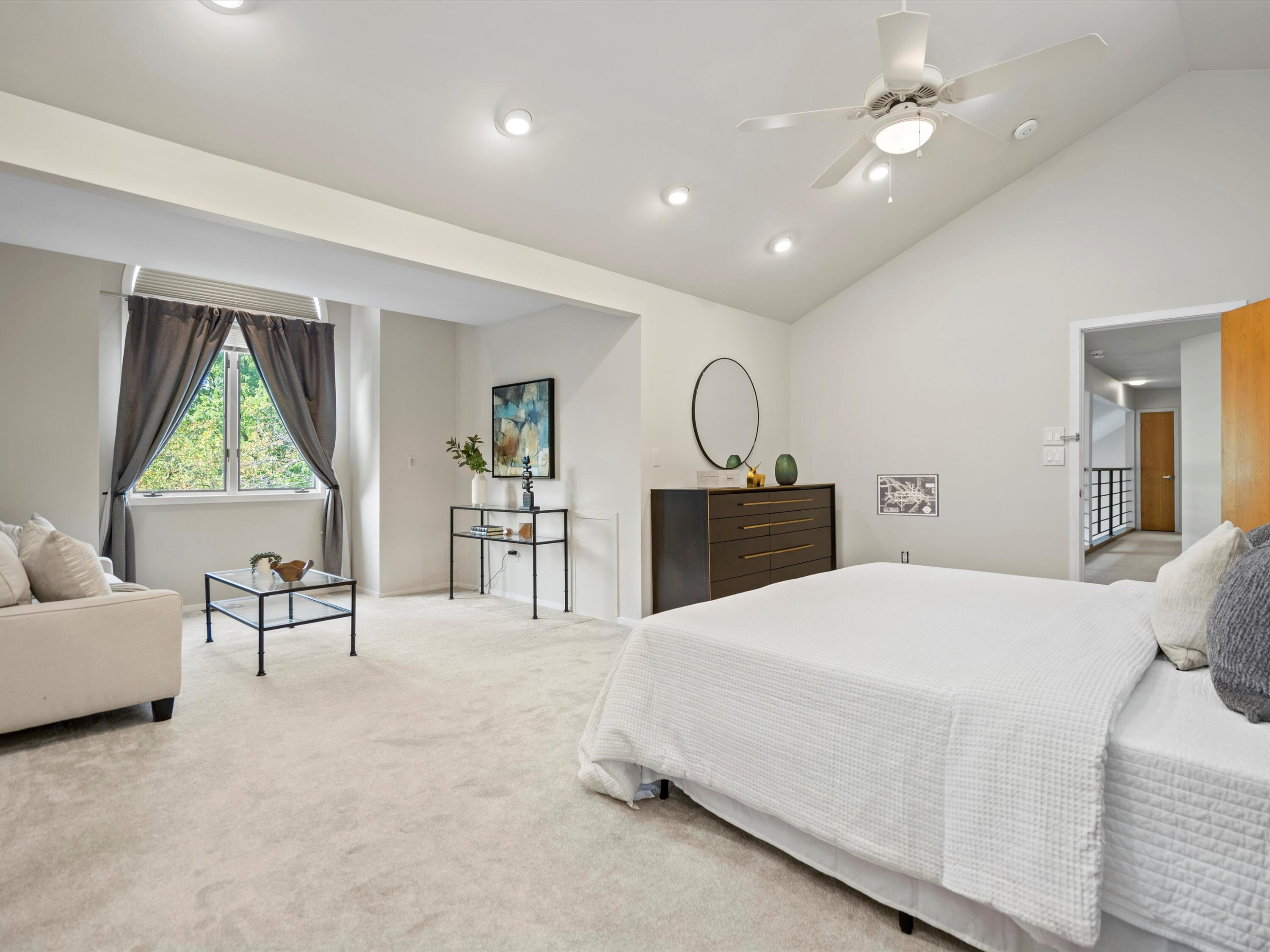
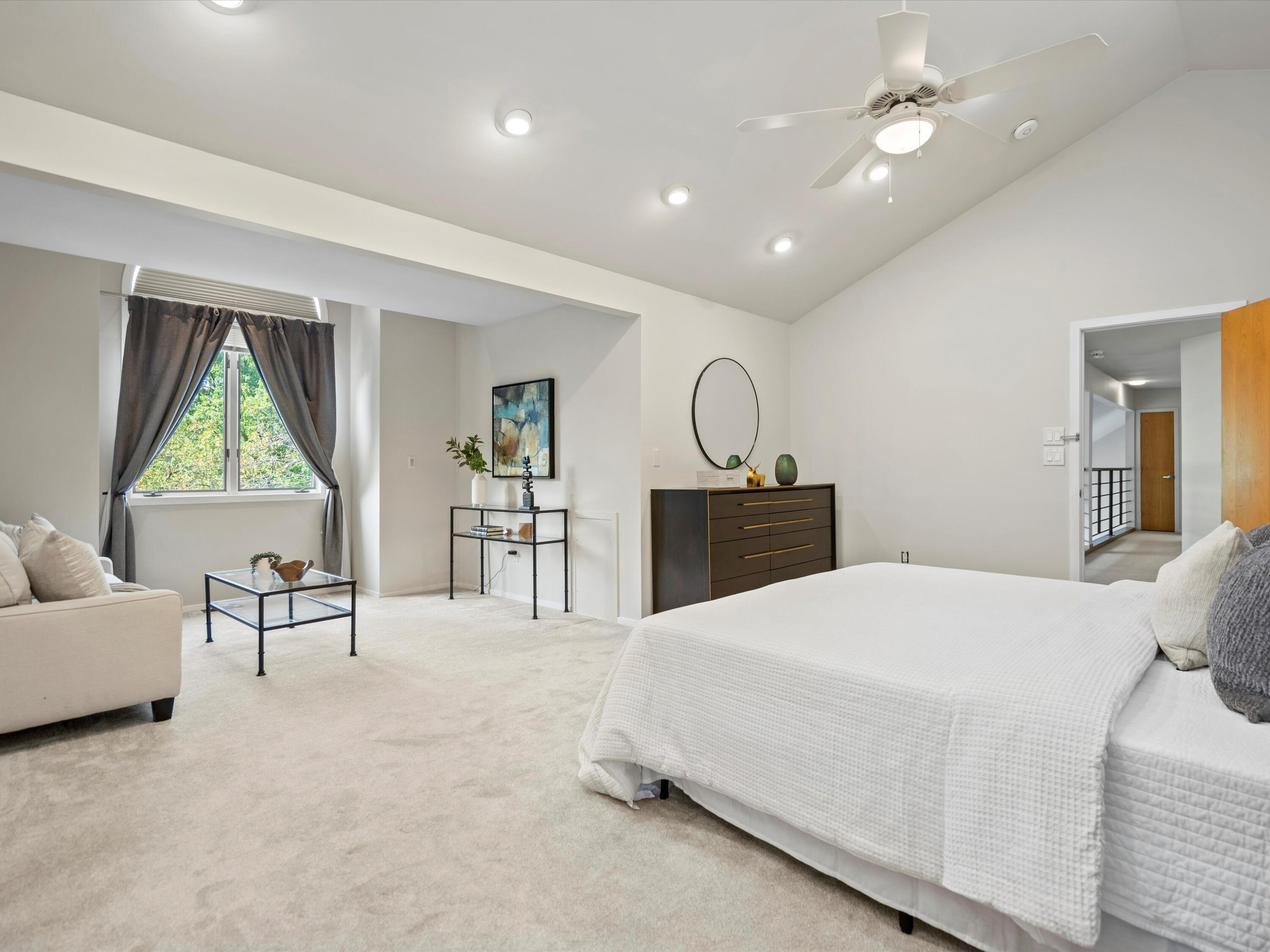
- wall art [876,473,939,517]
